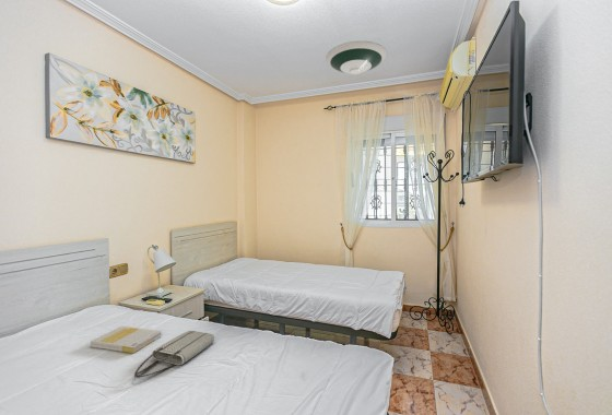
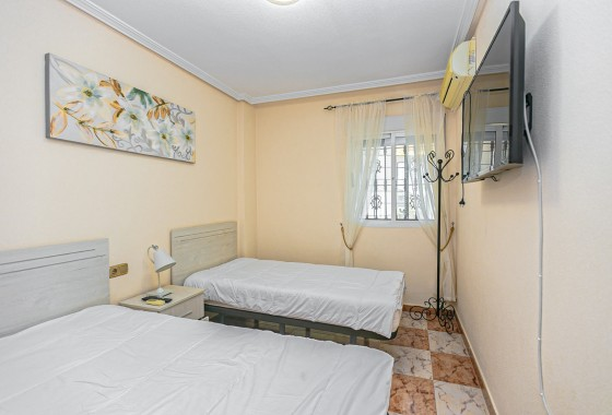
- tote bag [133,330,215,378]
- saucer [325,40,388,75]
- book [90,325,162,354]
